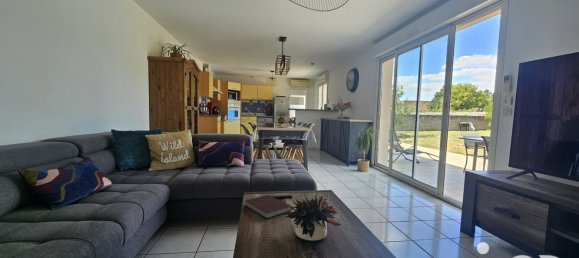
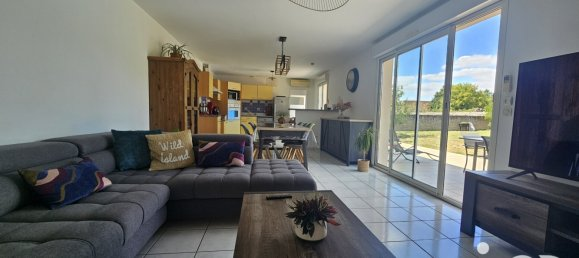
- notebook [244,194,293,220]
